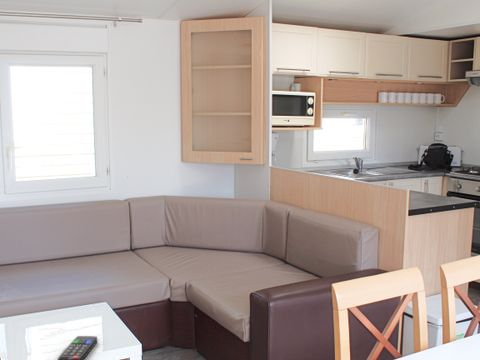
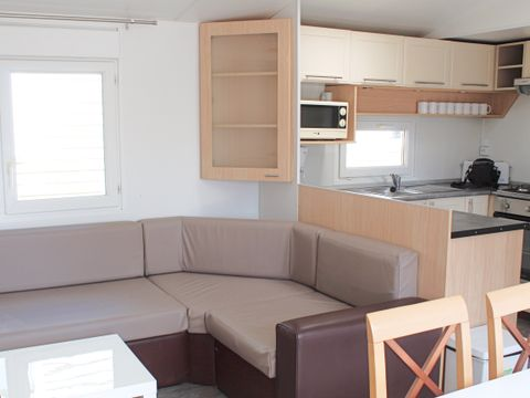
- remote control [57,335,98,360]
